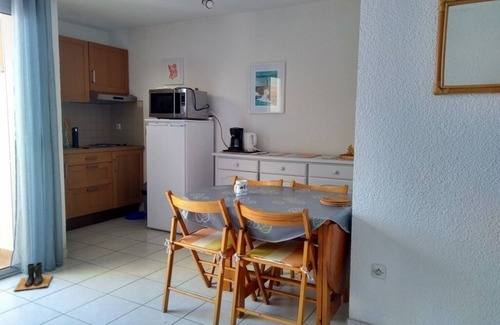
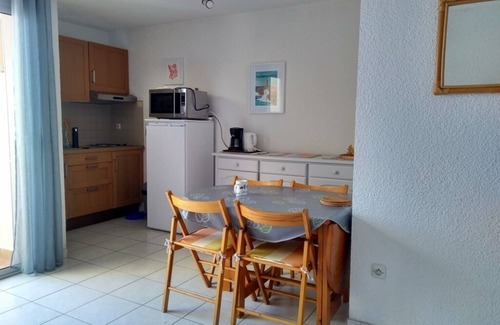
- boots [13,262,53,292]
